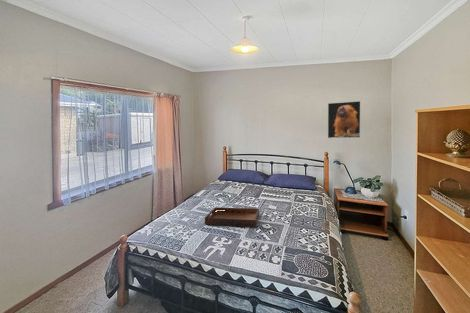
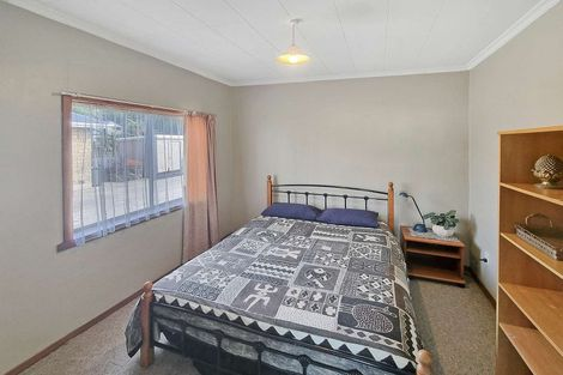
- serving tray [204,206,260,228]
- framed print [327,100,361,139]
